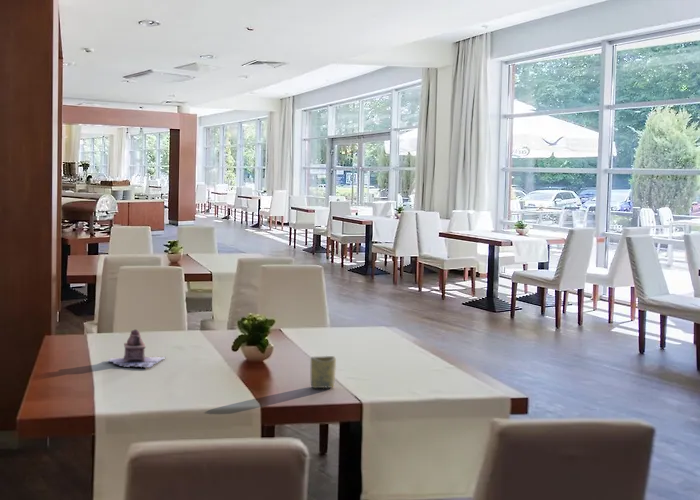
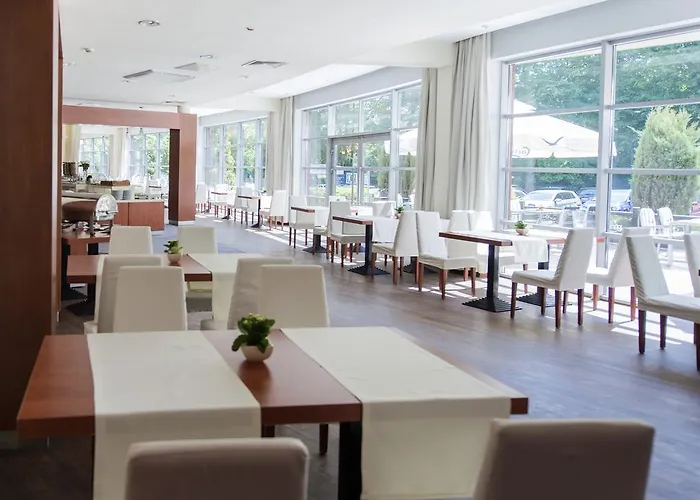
- teapot [107,329,167,369]
- cup [310,355,337,389]
